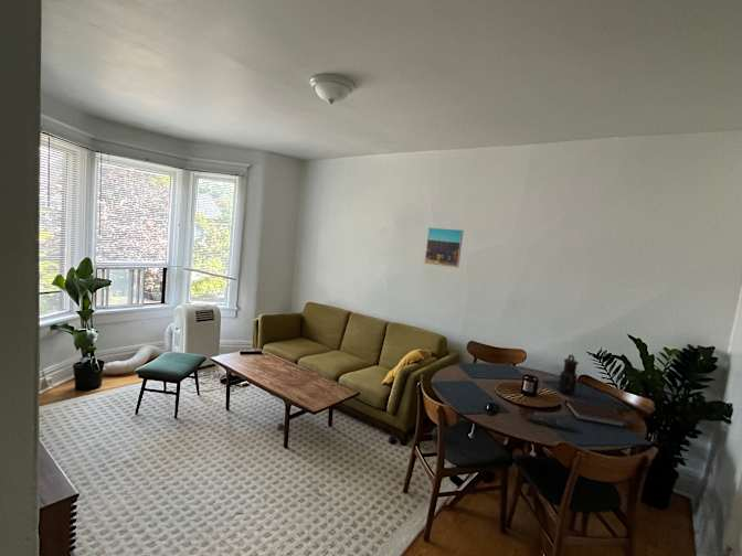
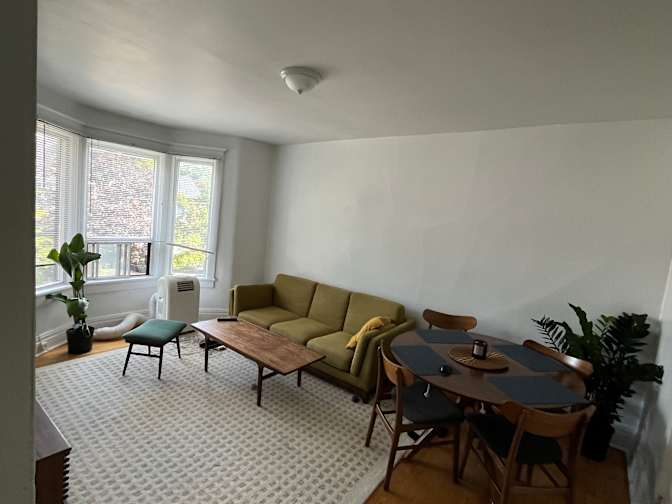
- remote control [526,413,575,432]
- notebook [563,398,628,428]
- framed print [423,226,465,269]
- teapot [558,353,580,396]
